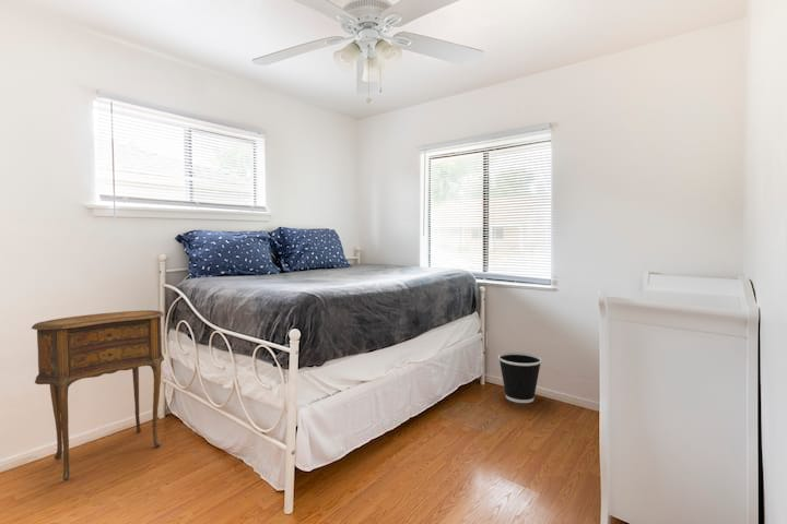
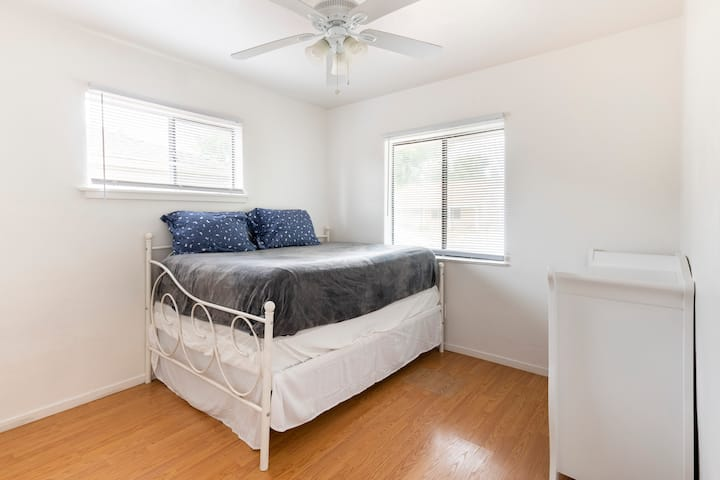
- wastebasket [497,352,543,404]
- side table [31,309,165,481]
